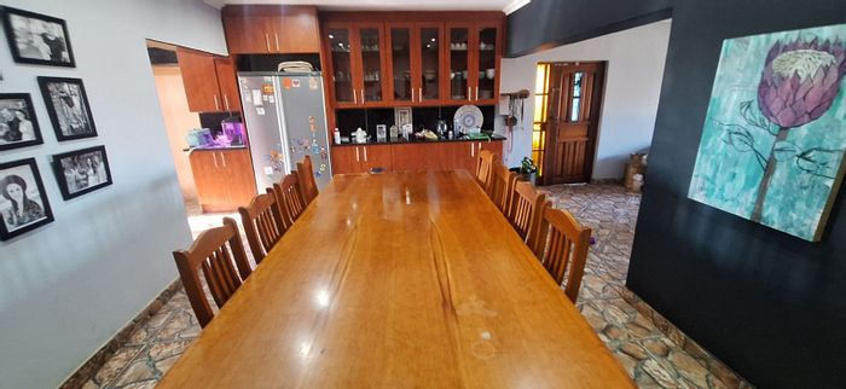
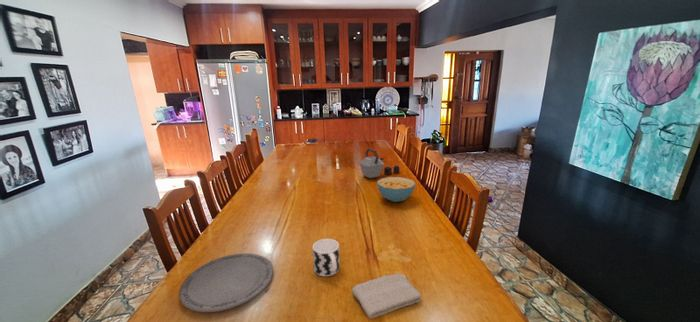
+ cup [312,238,341,277]
+ plate [178,253,274,313]
+ kettle [359,147,400,179]
+ washcloth [351,273,422,320]
+ cereal bowl [376,176,416,203]
